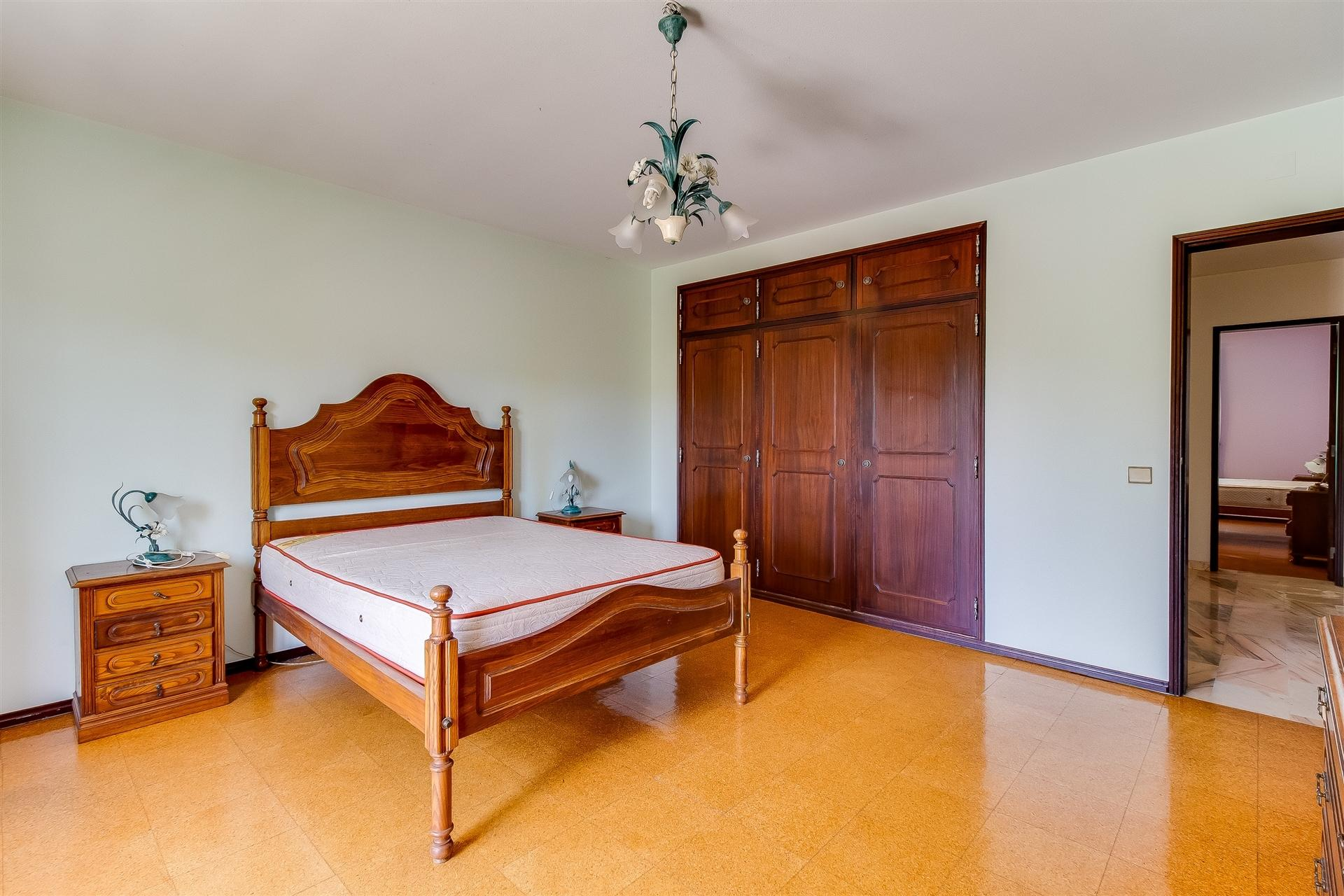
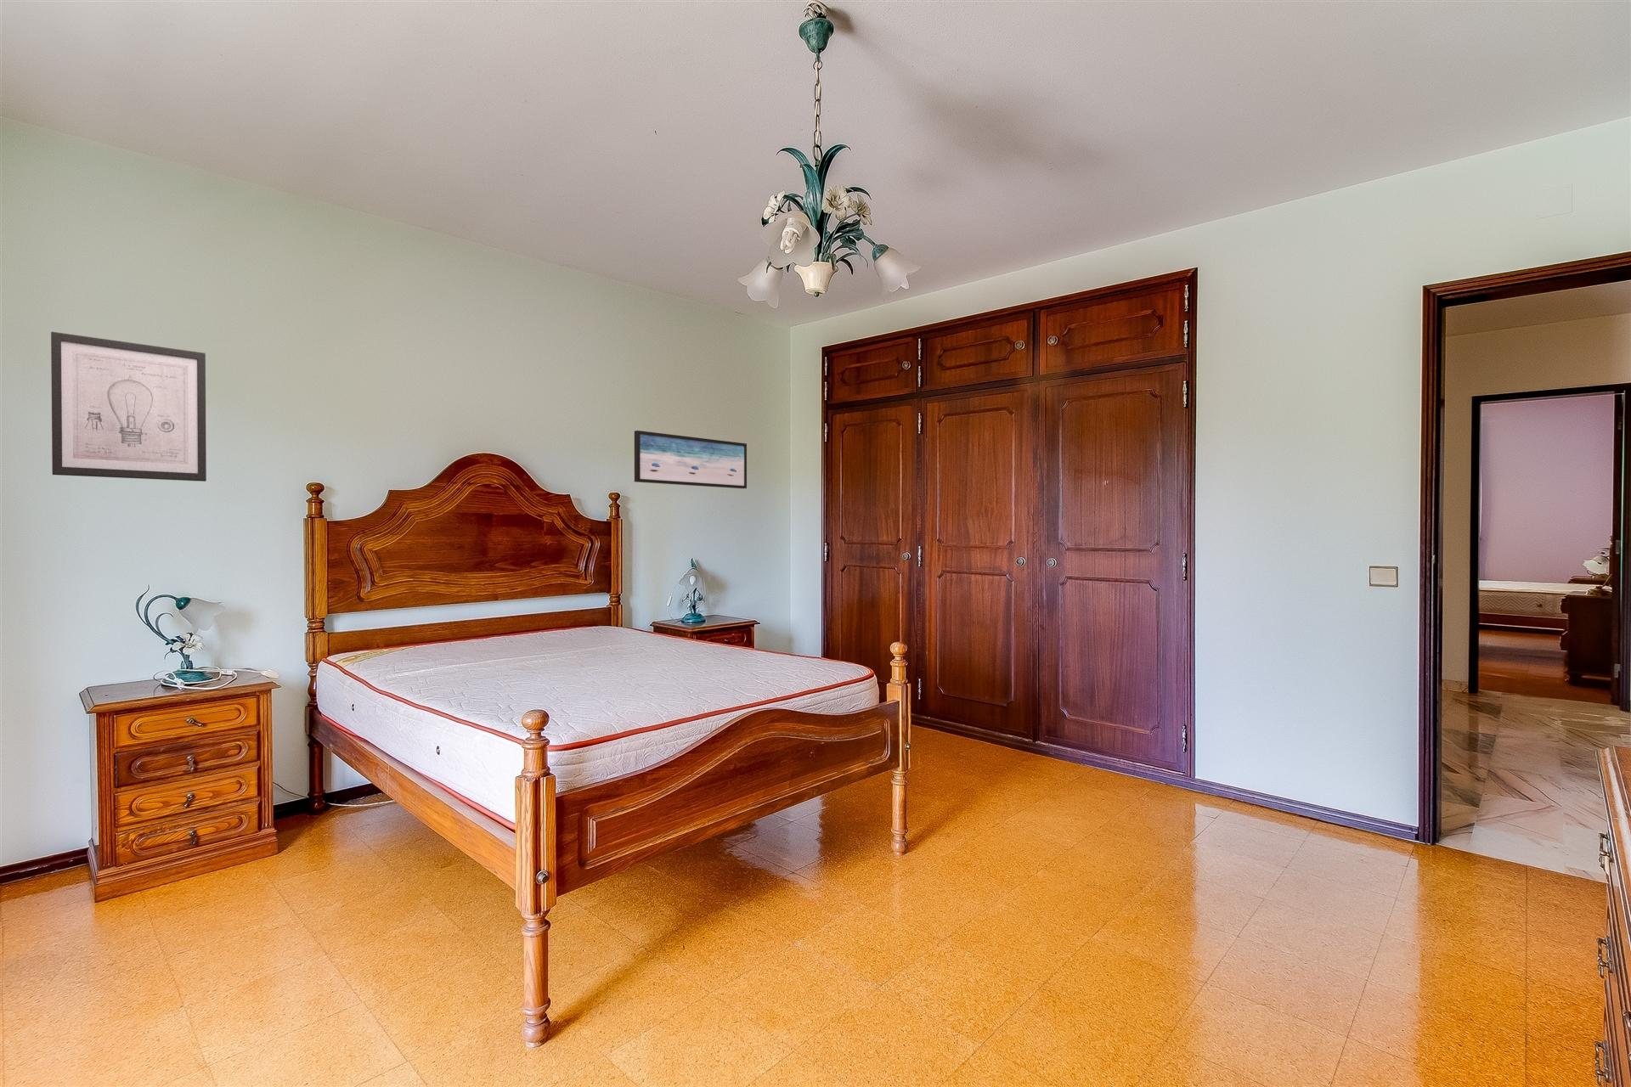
+ wall art [50,331,208,483]
+ wall art [633,429,748,489]
